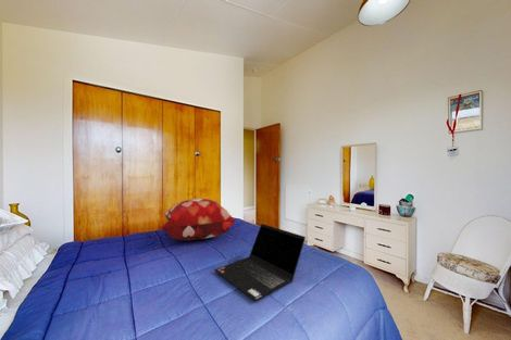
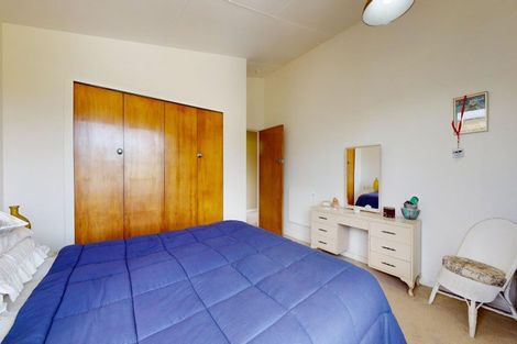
- laptop computer [213,223,307,302]
- decorative pillow [161,198,237,241]
